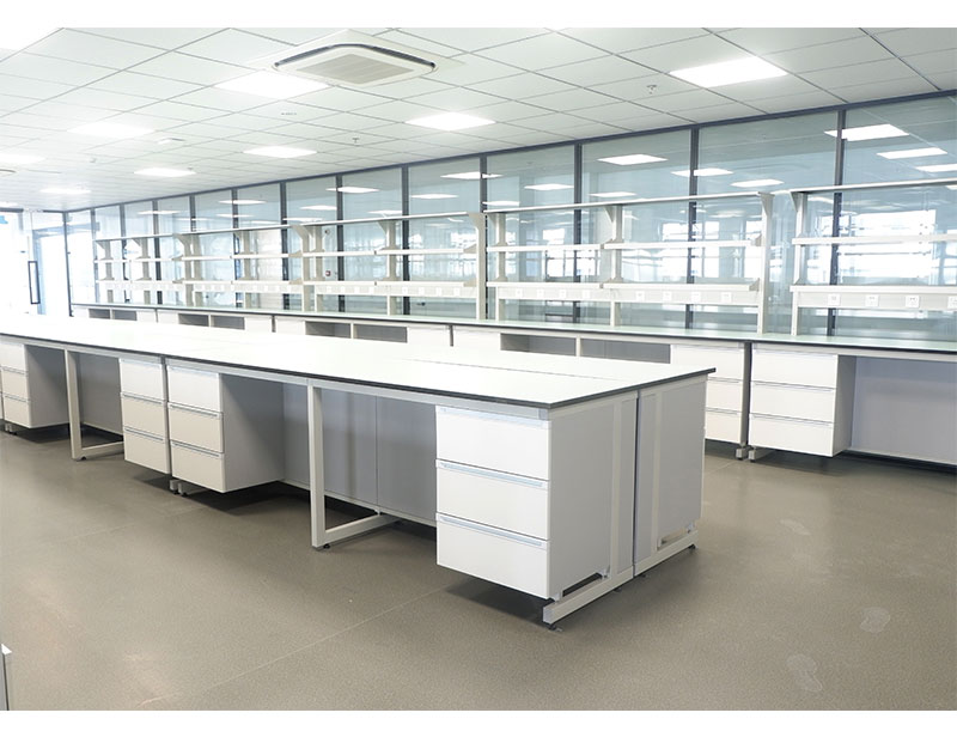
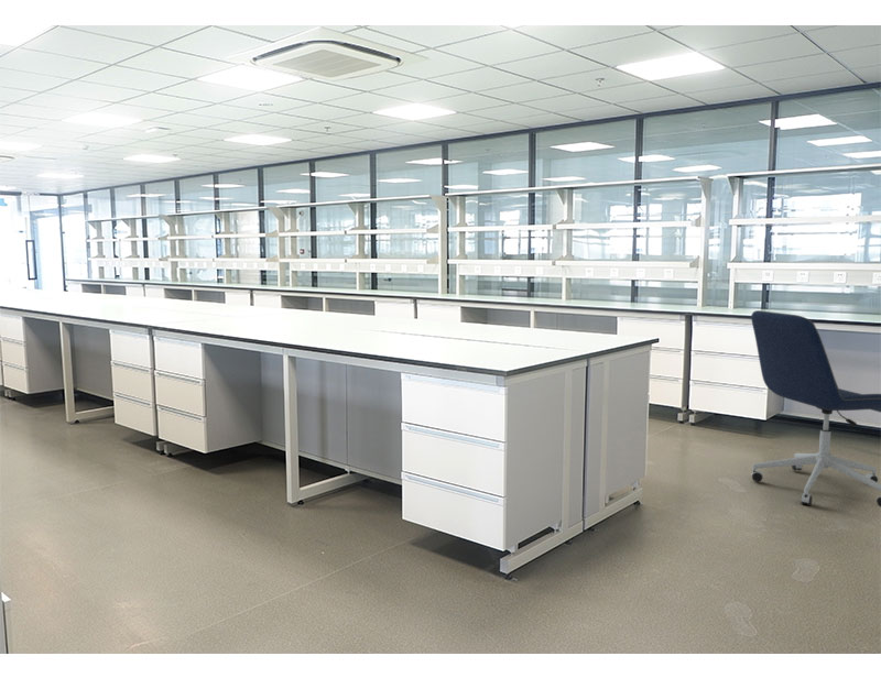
+ office chair [750,309,881,507]
